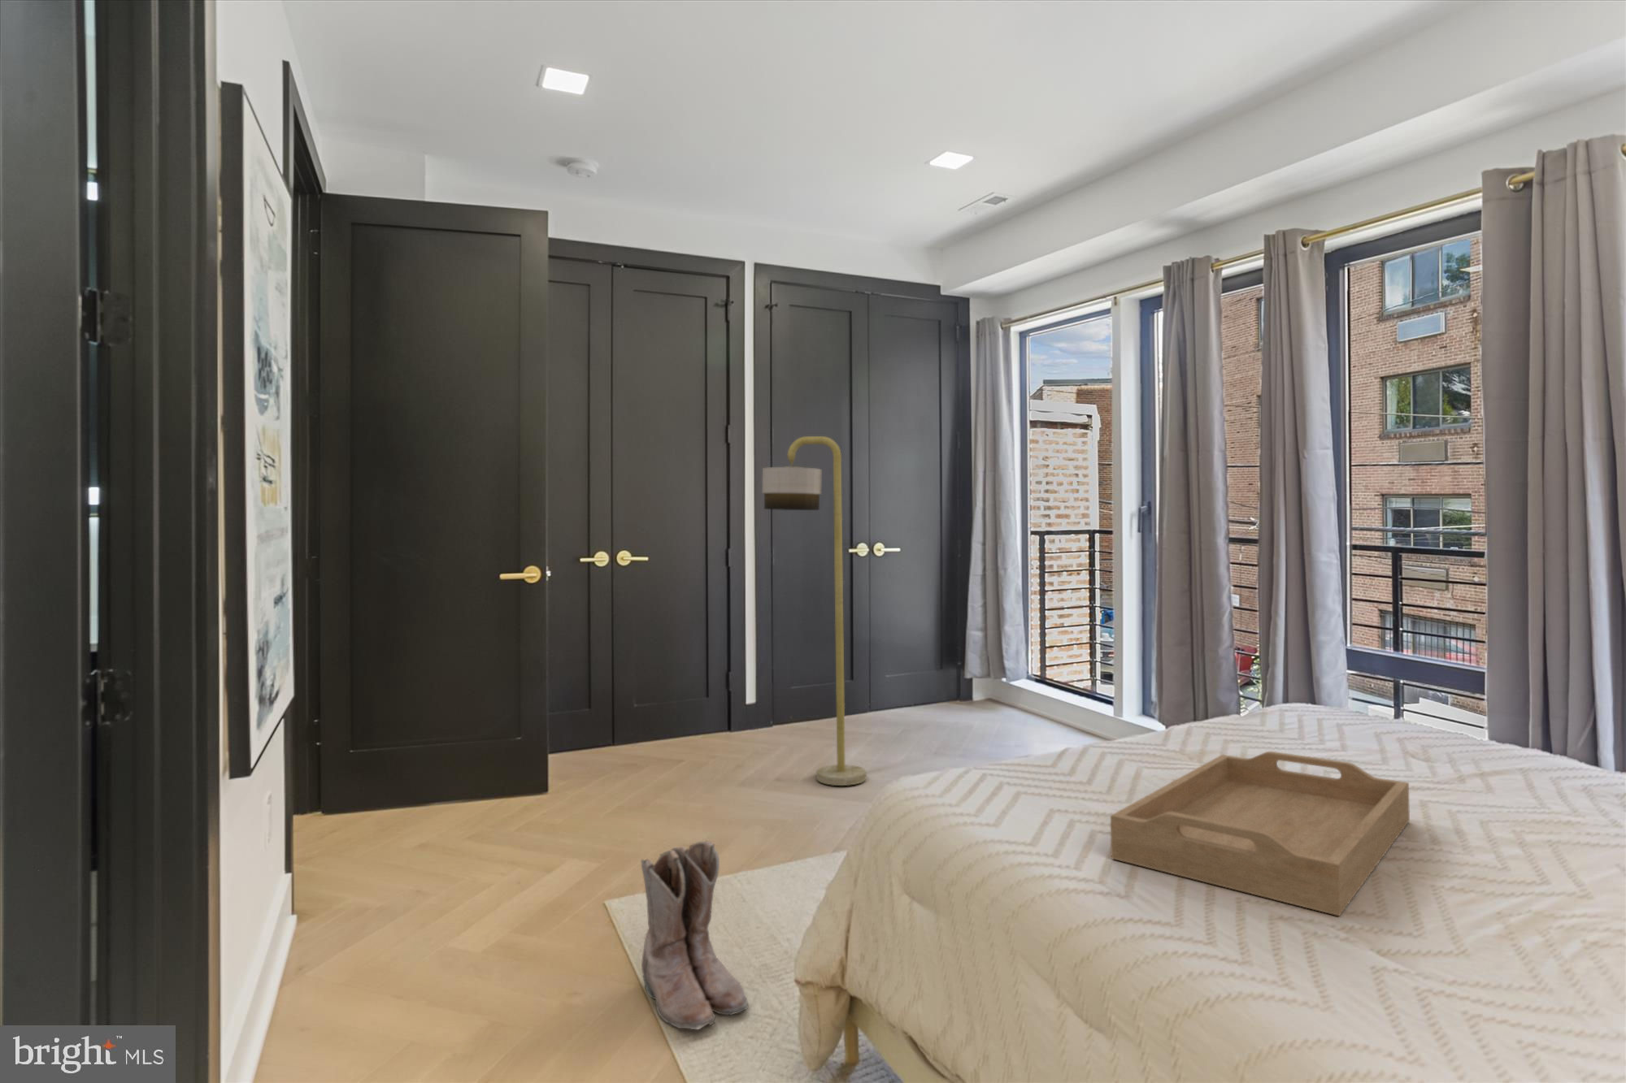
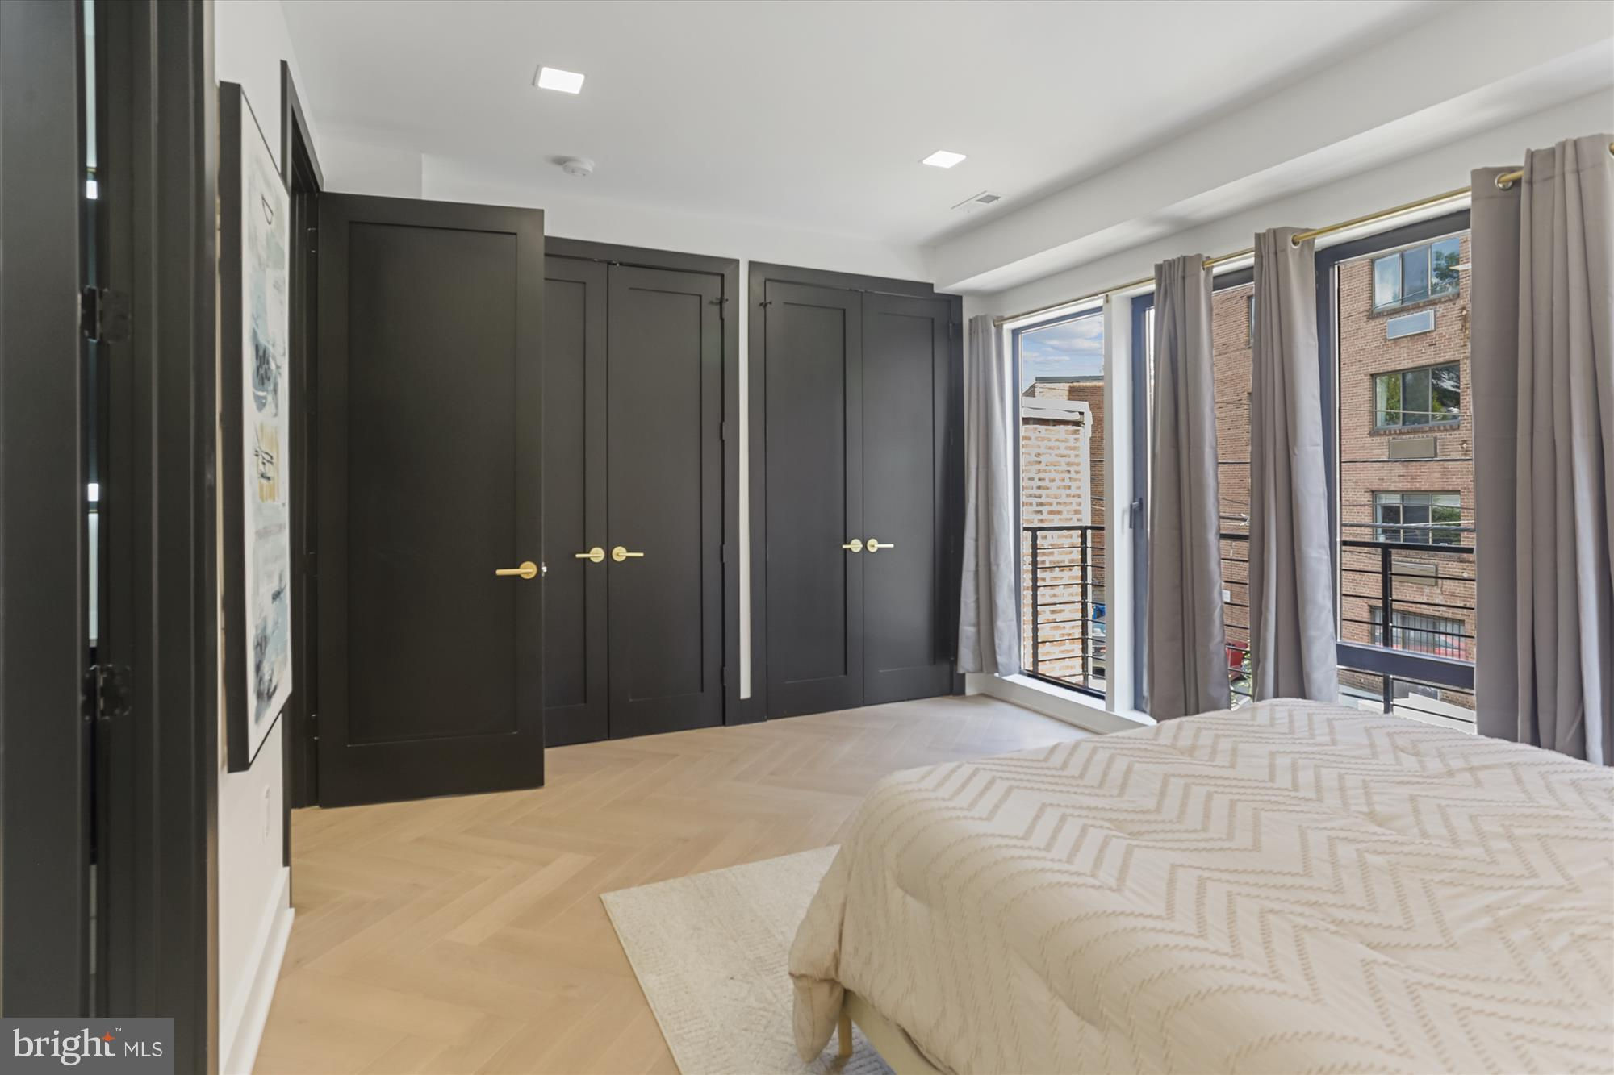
- boots [640,840,750,1030]
- serving tray [1110,751,1411,917]
- floor lamp [762,435,868,787]
